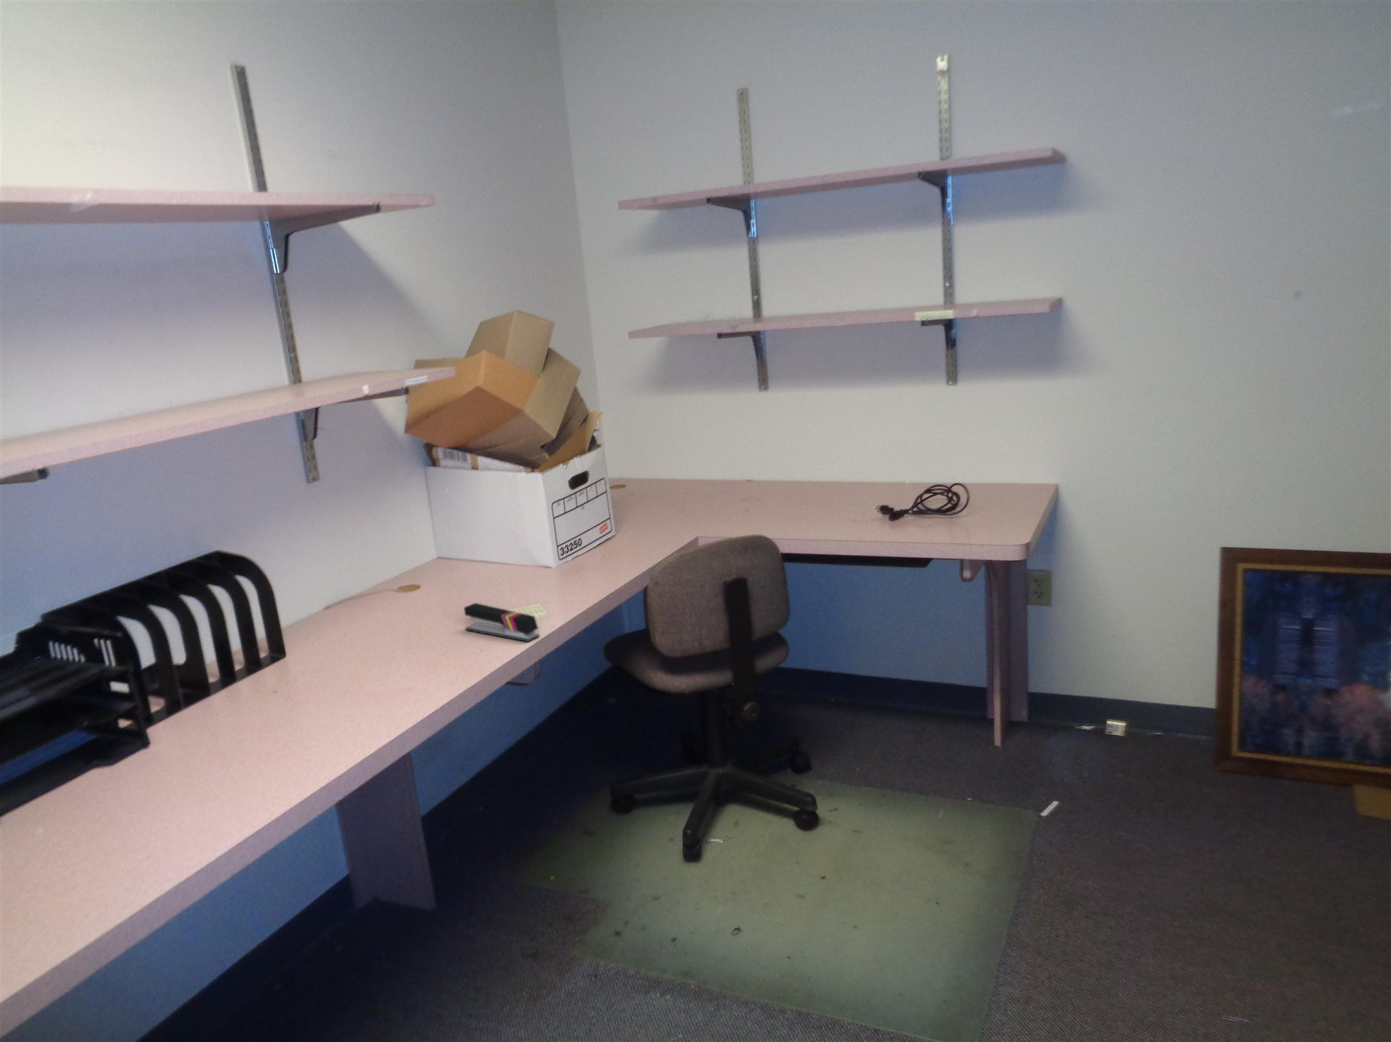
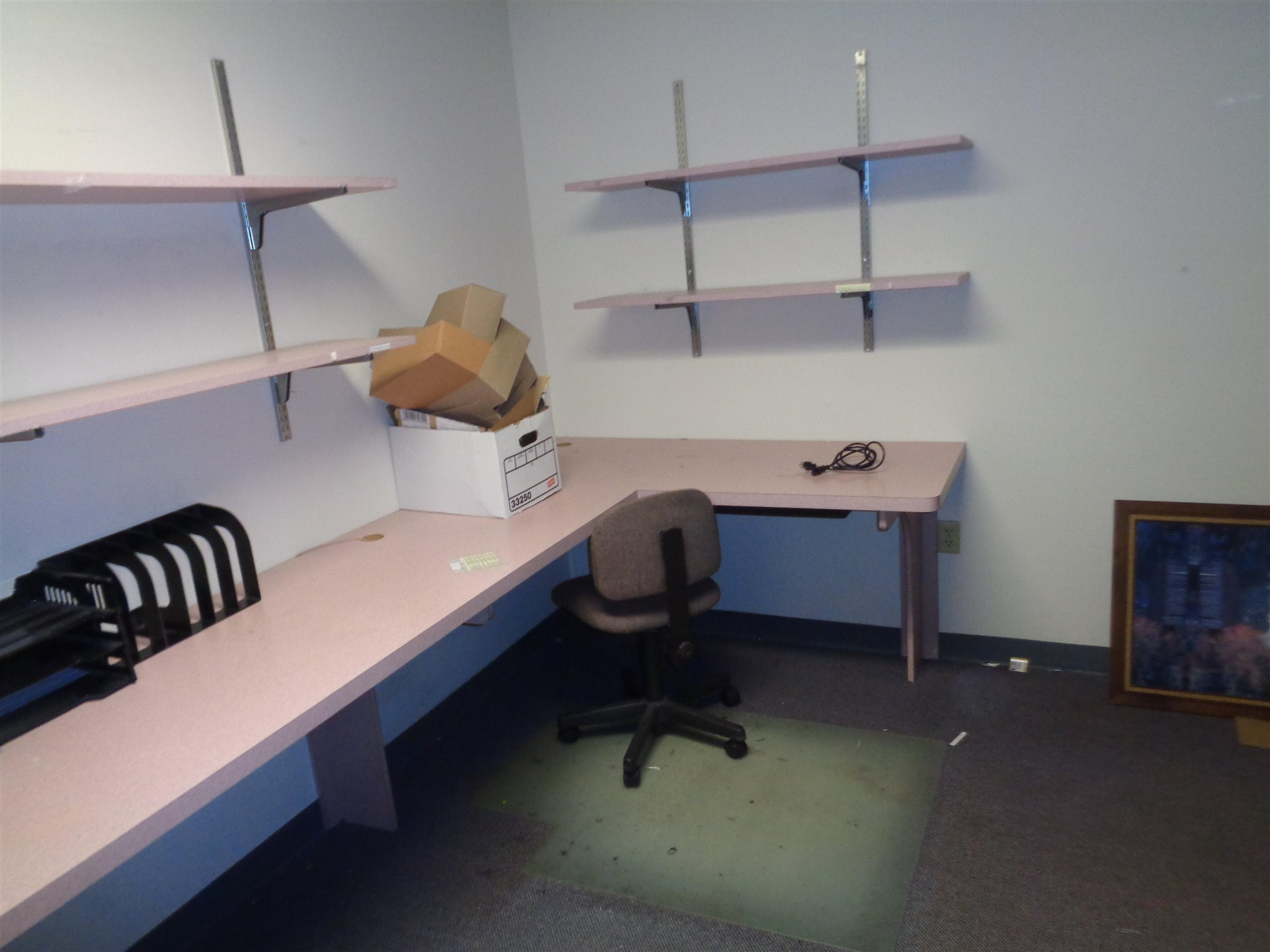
- stapler [463,602,540,642]
